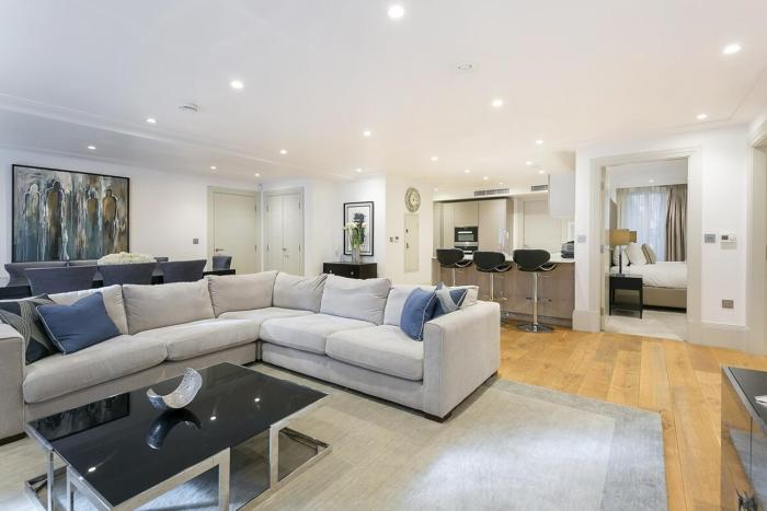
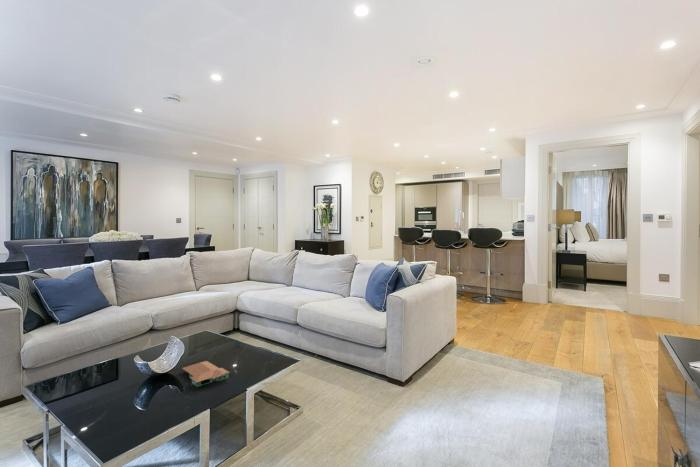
+ architectural model [181,360,231,388]
